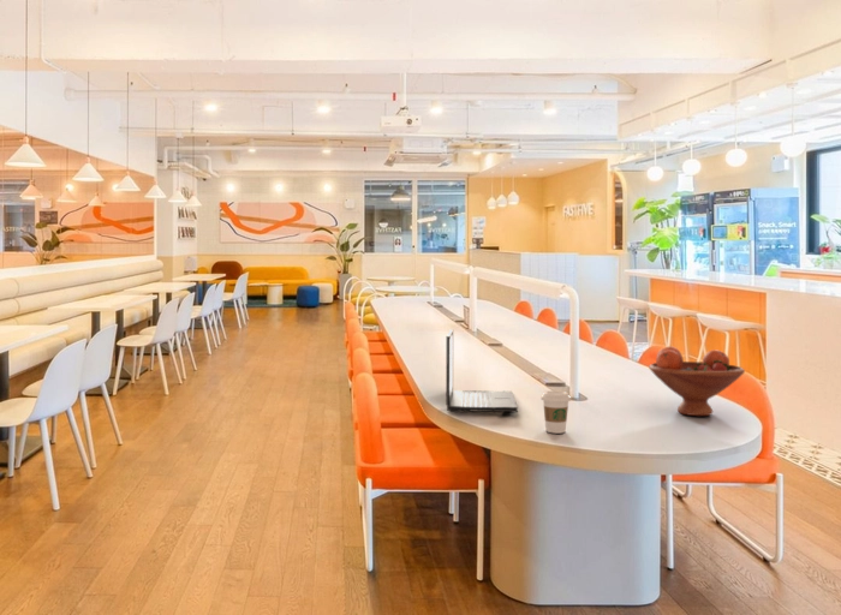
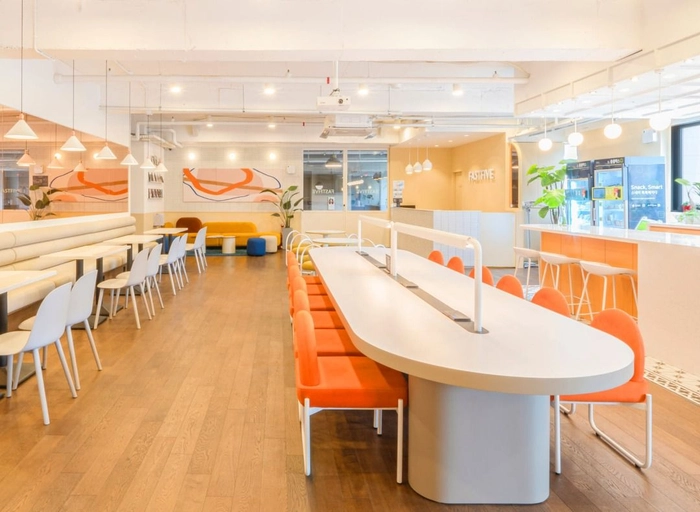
- fruit bowl [648,345,746,417]
- laptop [445,328,519,413]
- coffee cup [541,389,572,435]
